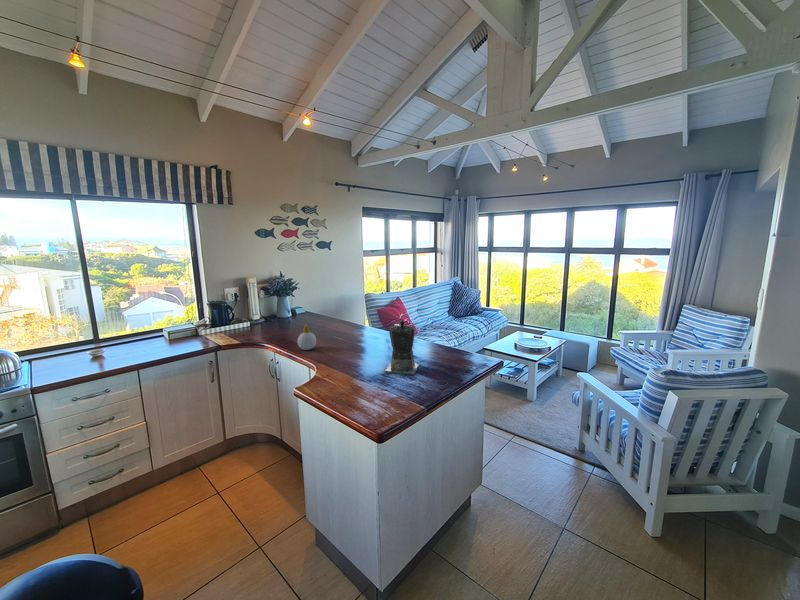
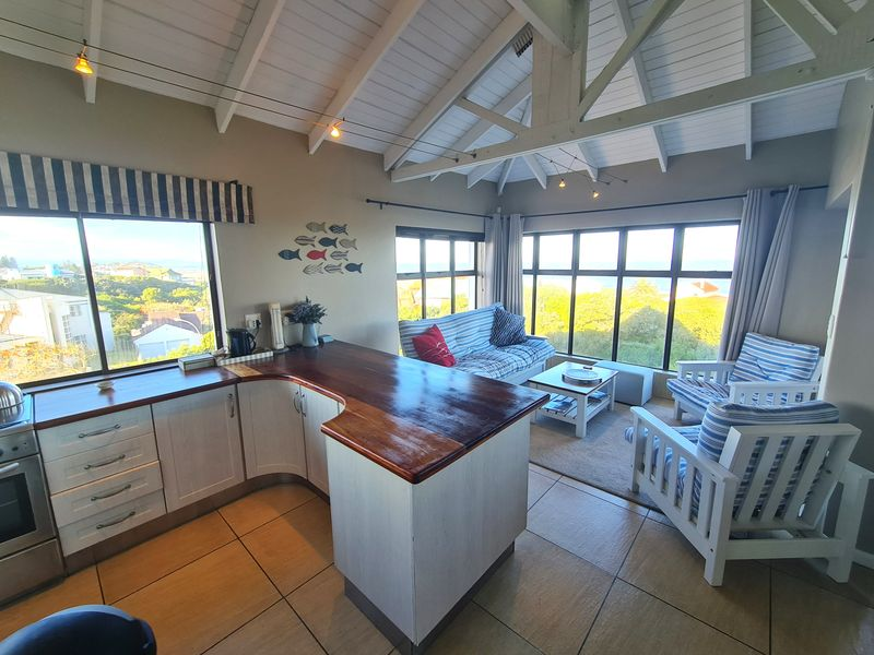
- soap bottle [297,324,317,351]
- coffee maker [383,319,420,376]
